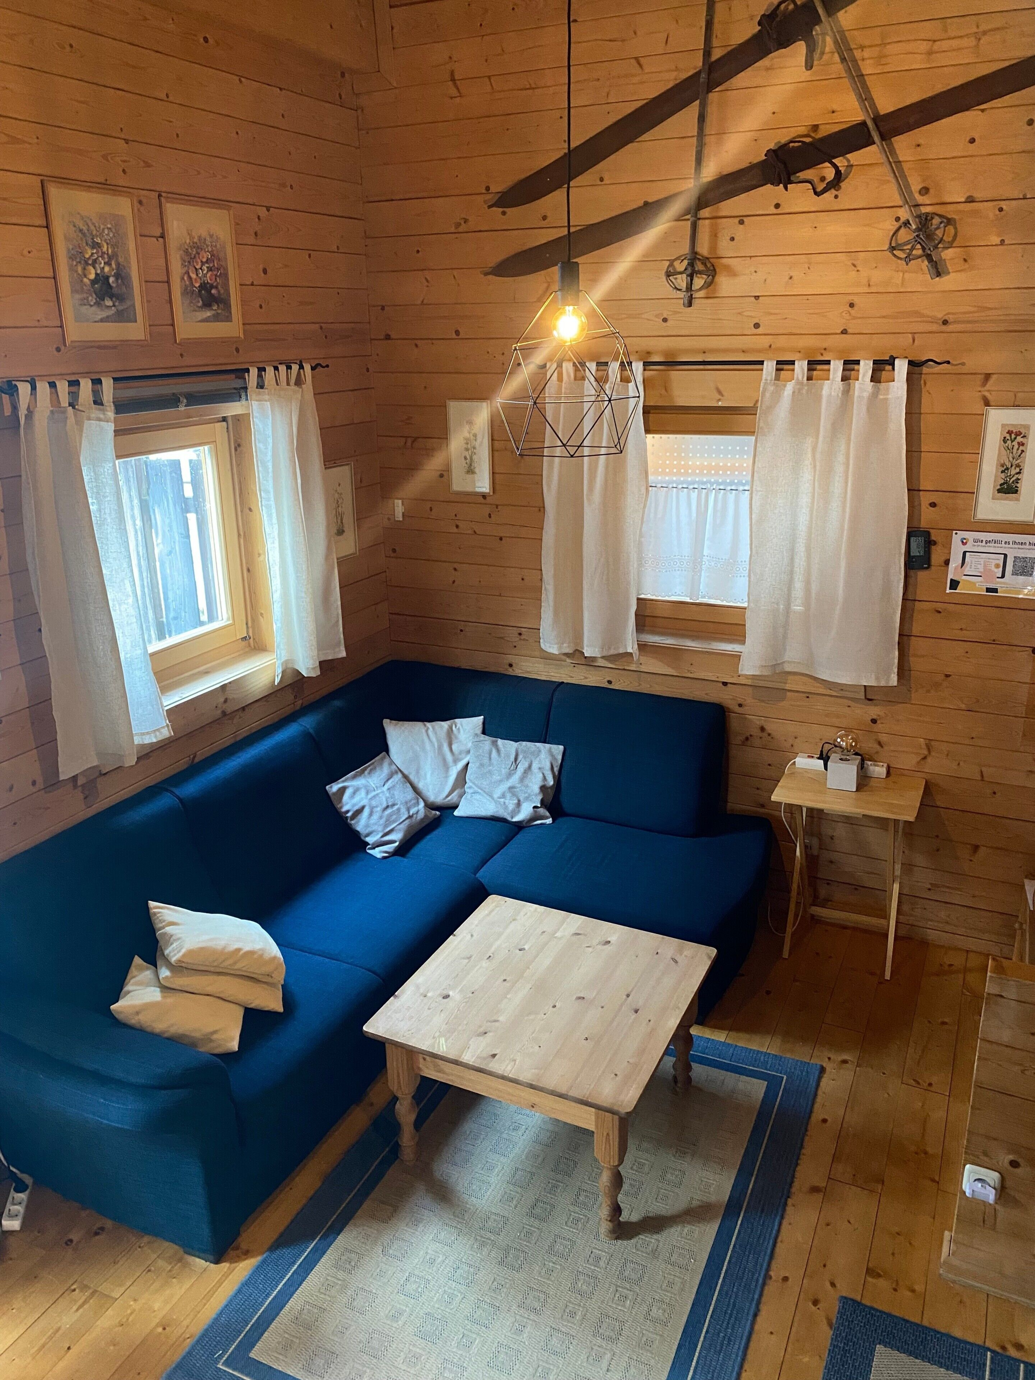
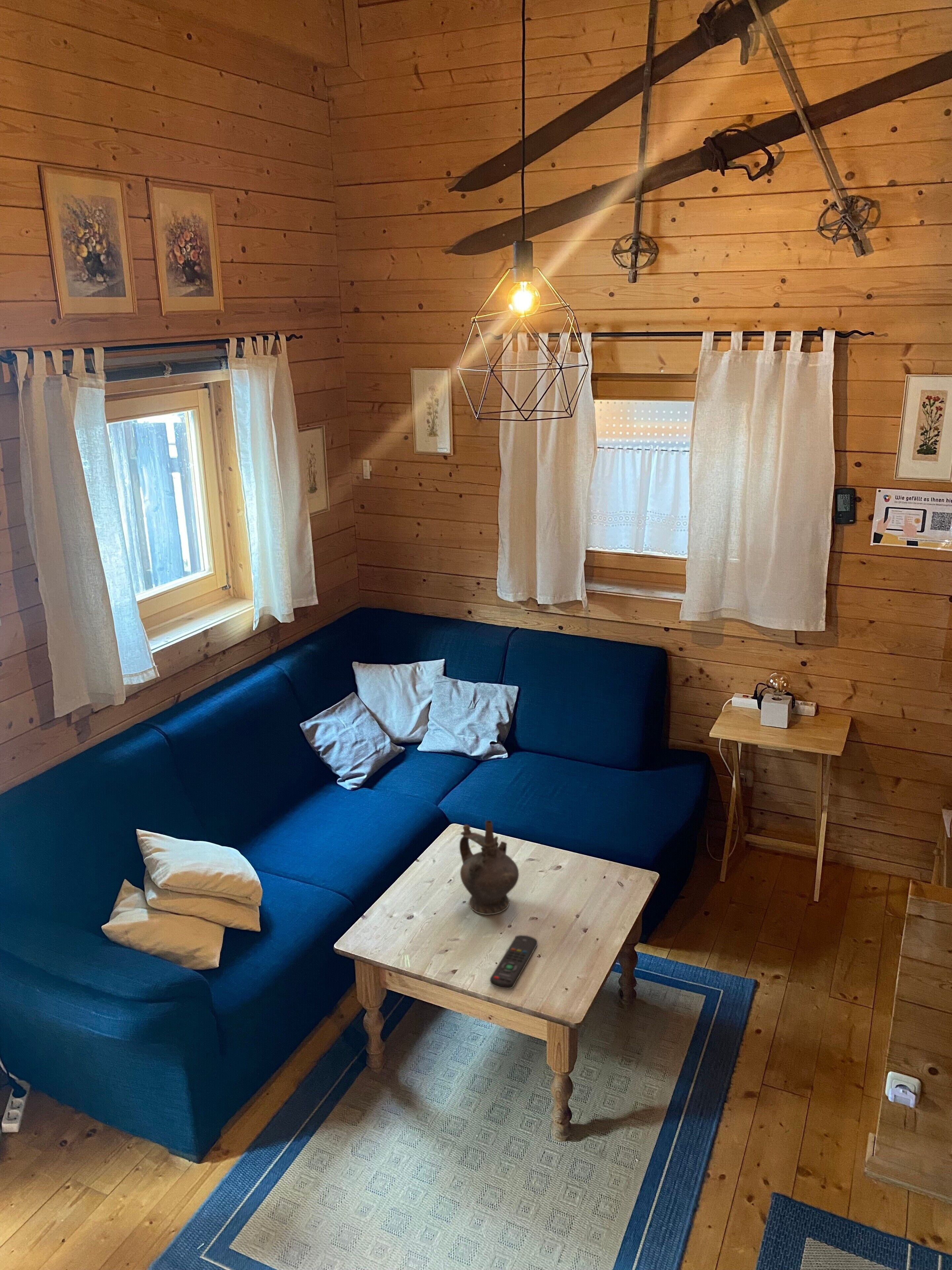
+ ceremonial vessel [459,820,519,915]
+ remote control [490,935,538,989]
